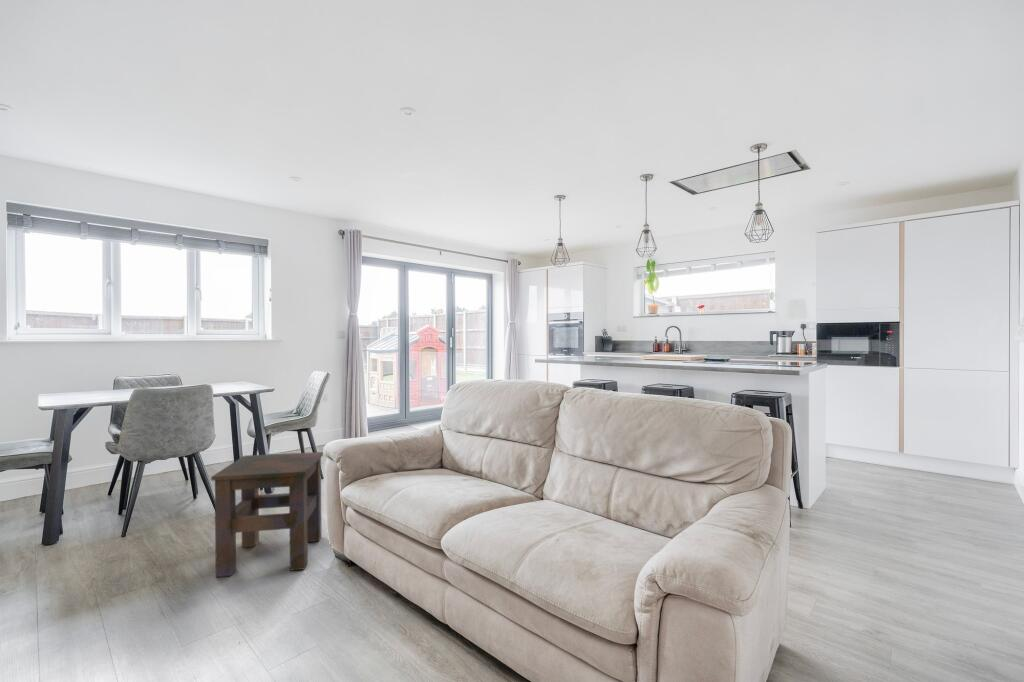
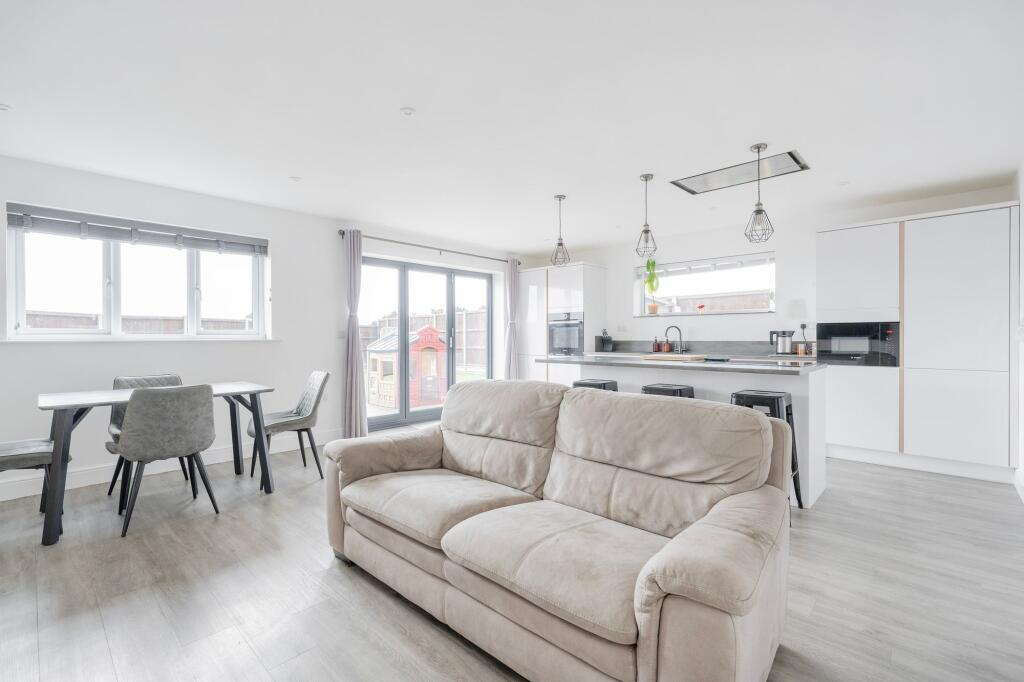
- side table [210,451,324,578]
